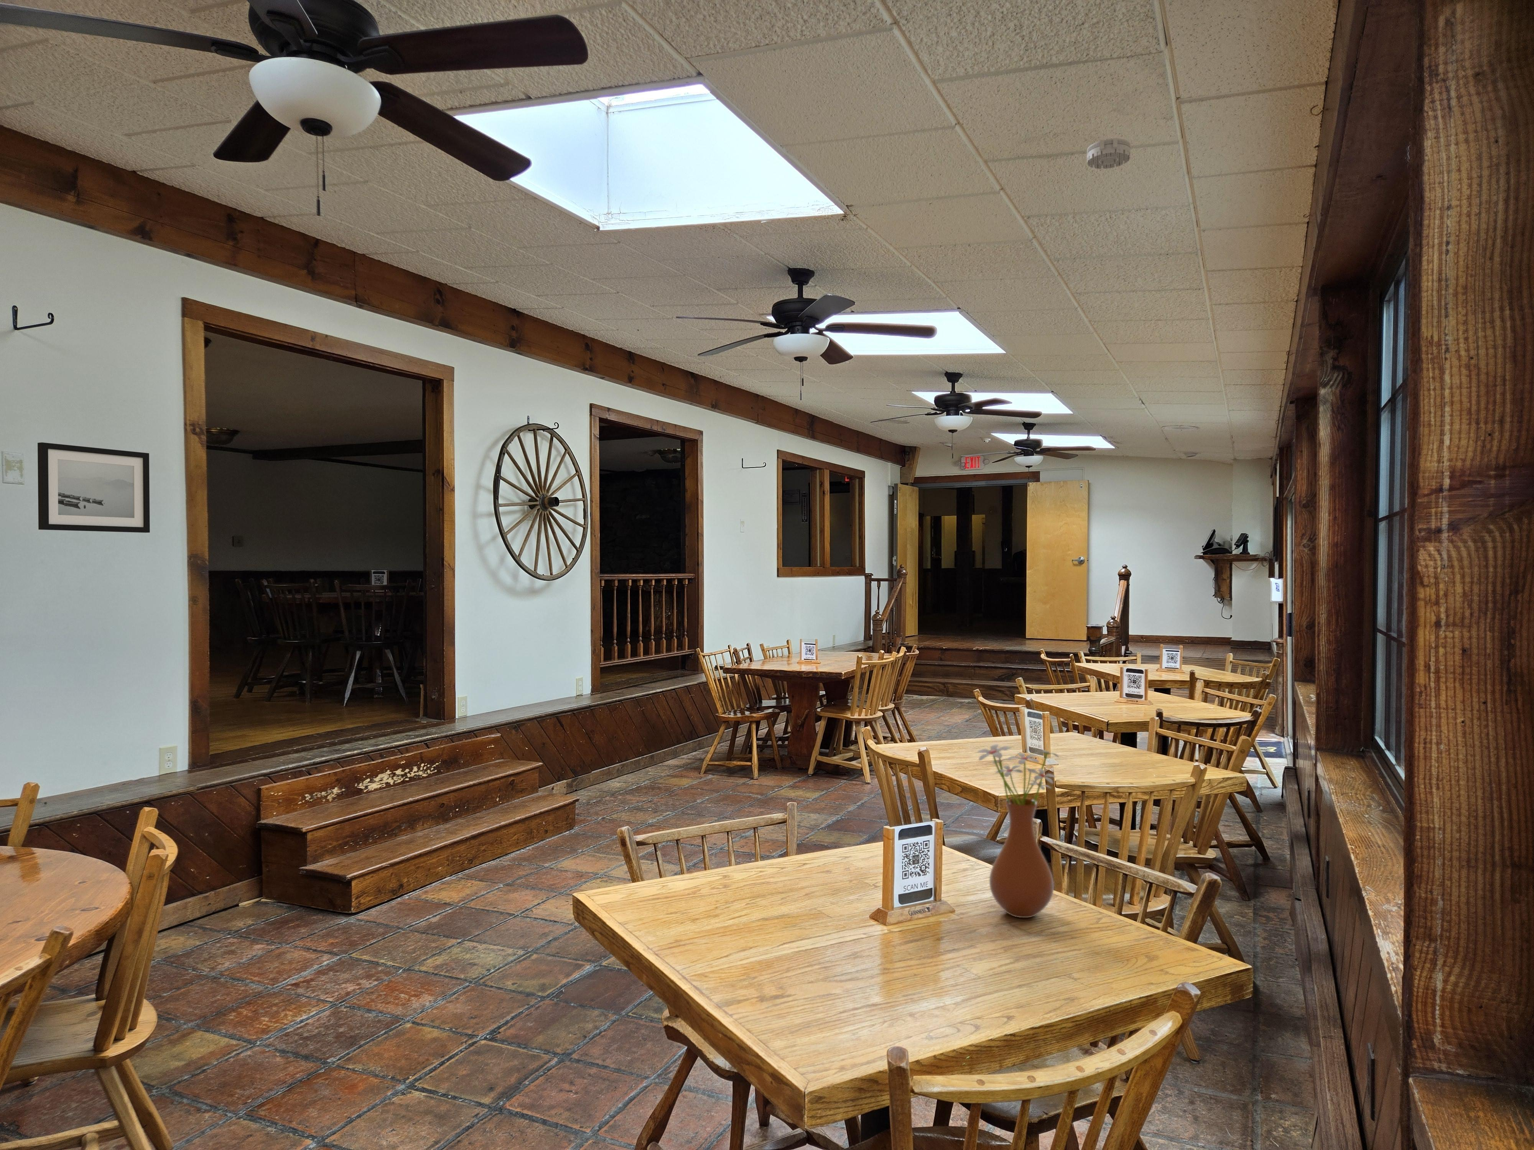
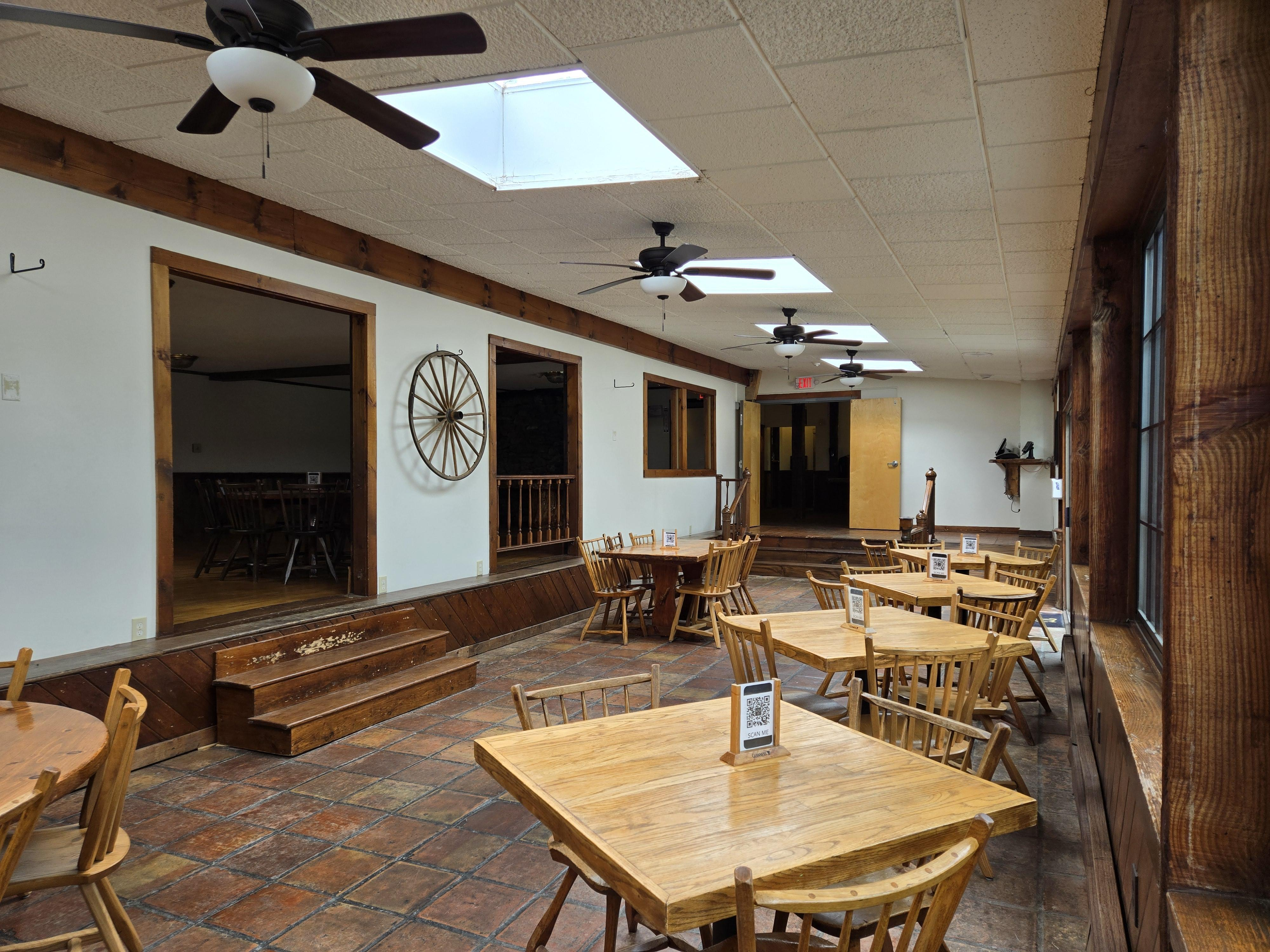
- vase [976,744,1062,918]
- smoke detector [1086,138,1131,169]
- wall art [37,442,150,533]
